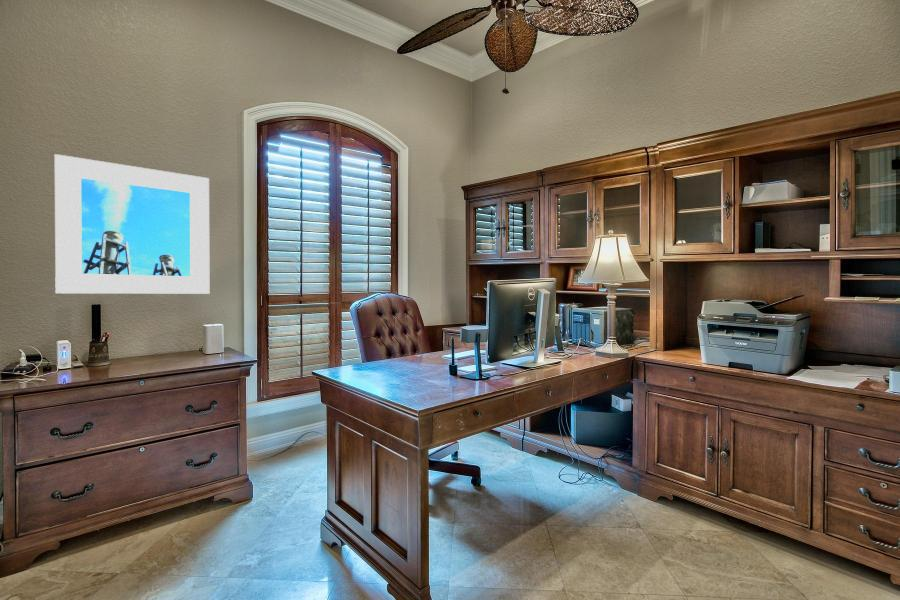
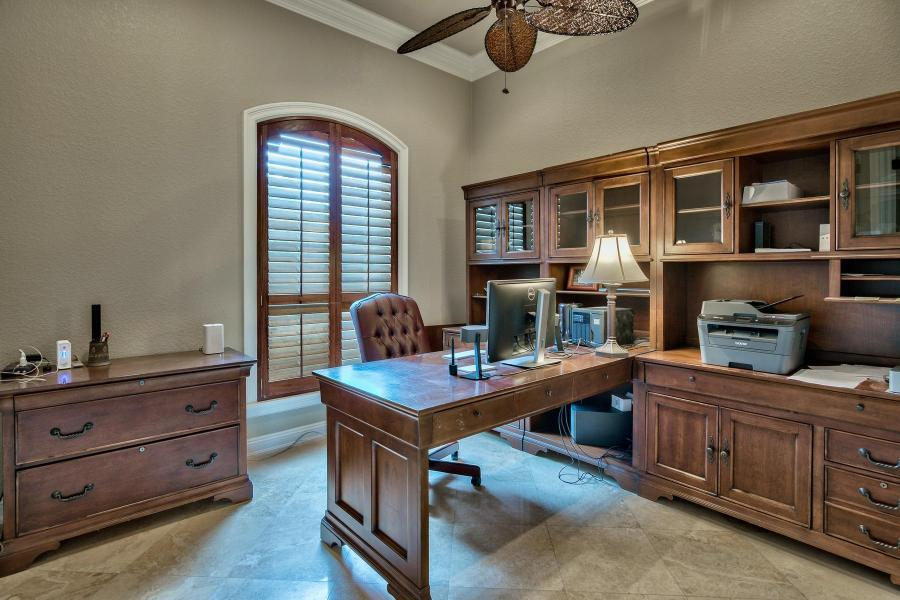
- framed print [54,153,210,295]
